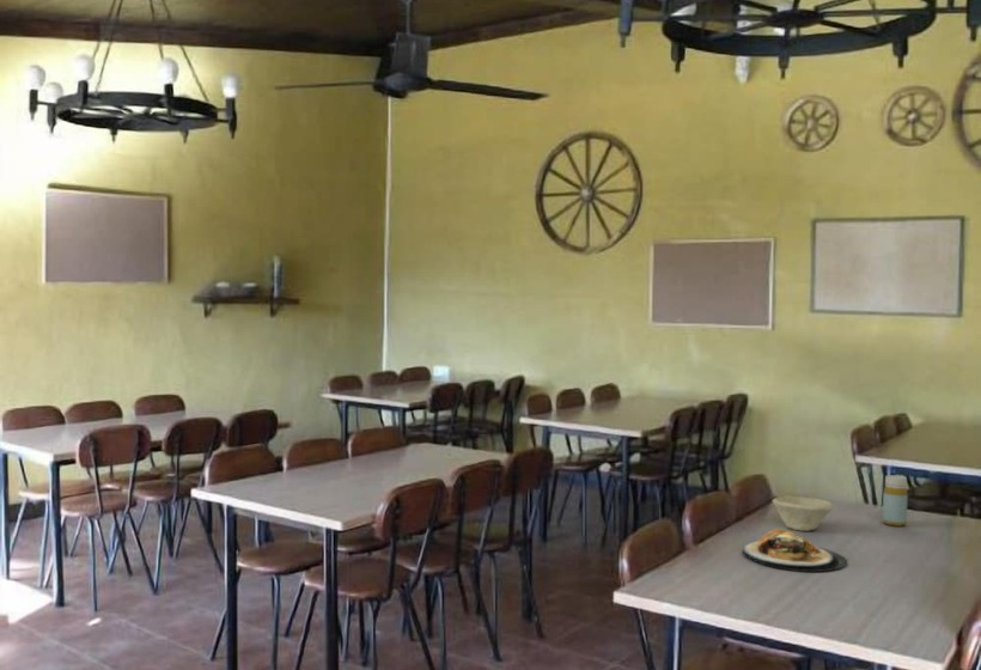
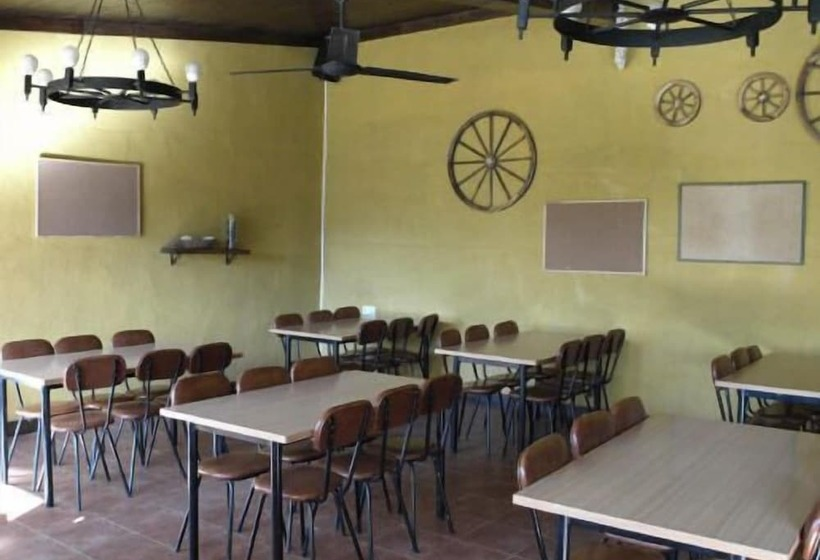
- plate [742,528,848,573]
- bottle [882,474,909,528]
- bowl [772,494,835,532]
